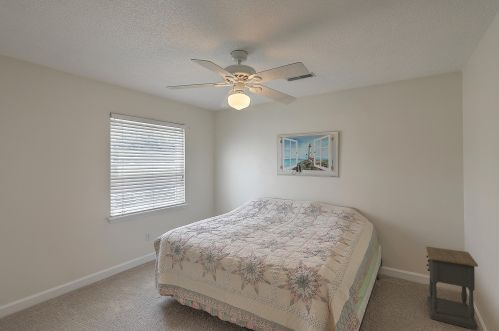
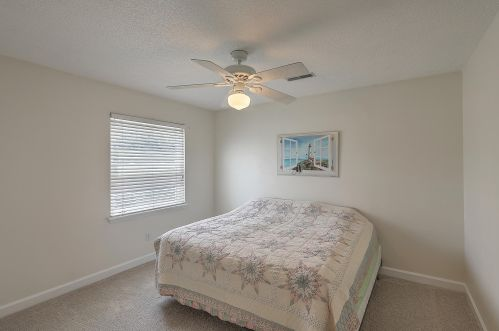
- nightstand [425,246,479,331]
